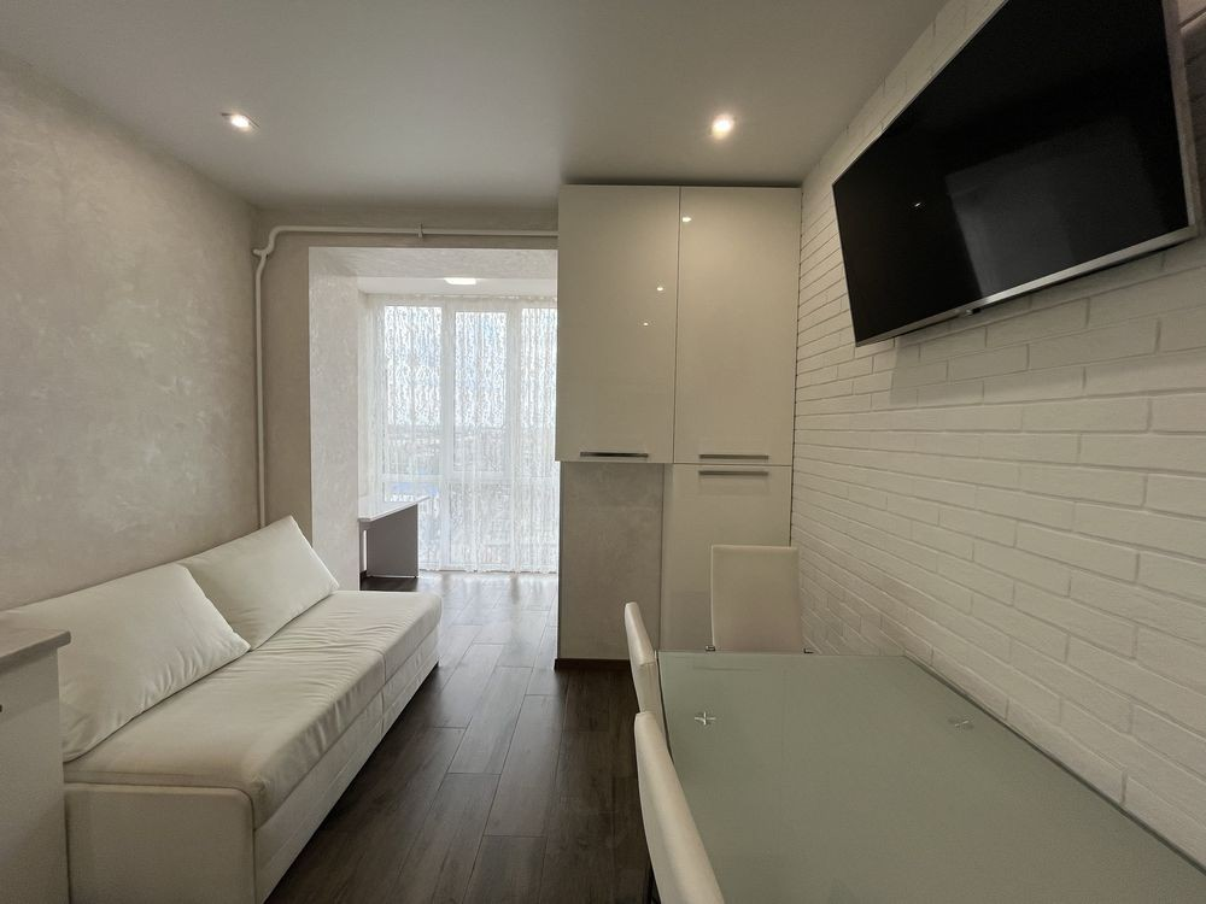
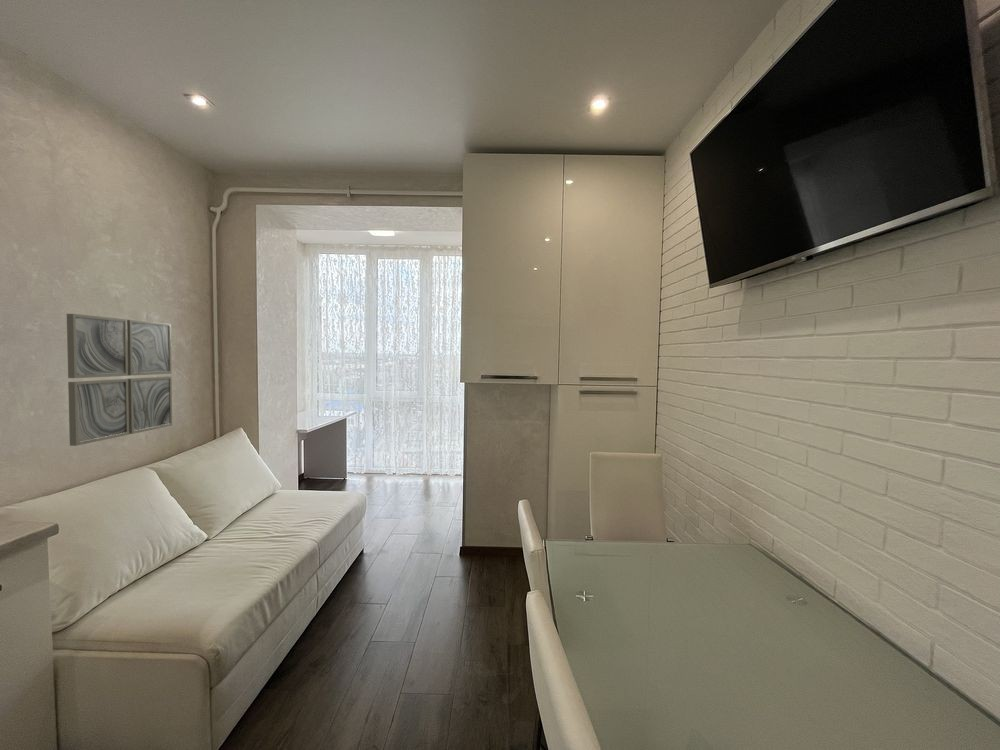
+ wall art [66,313,173,447]
